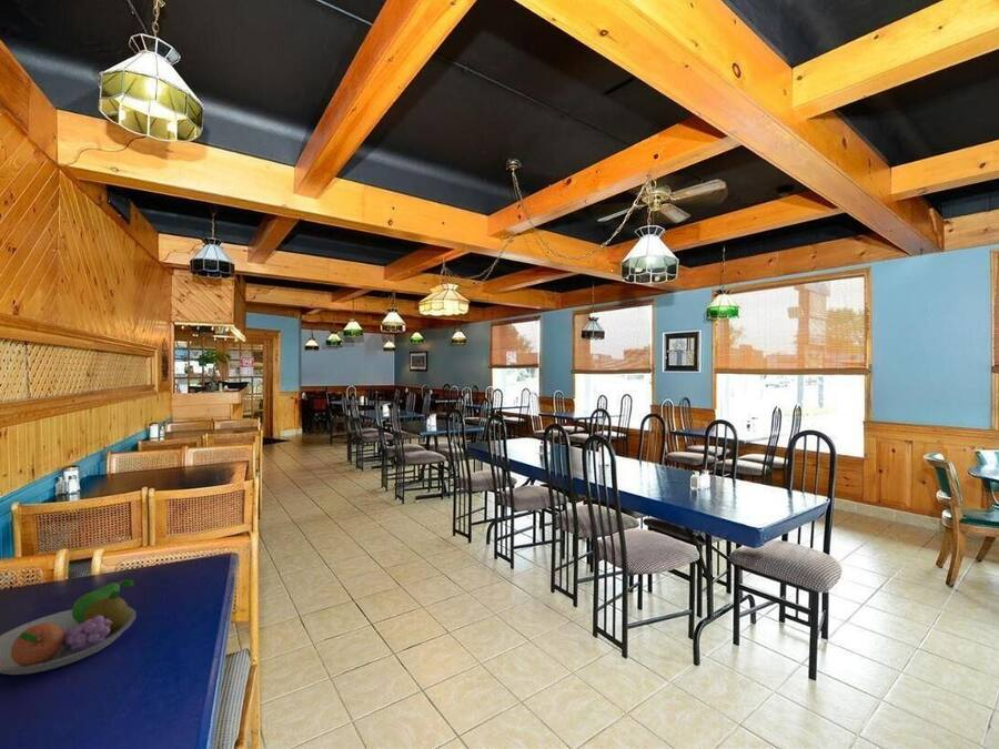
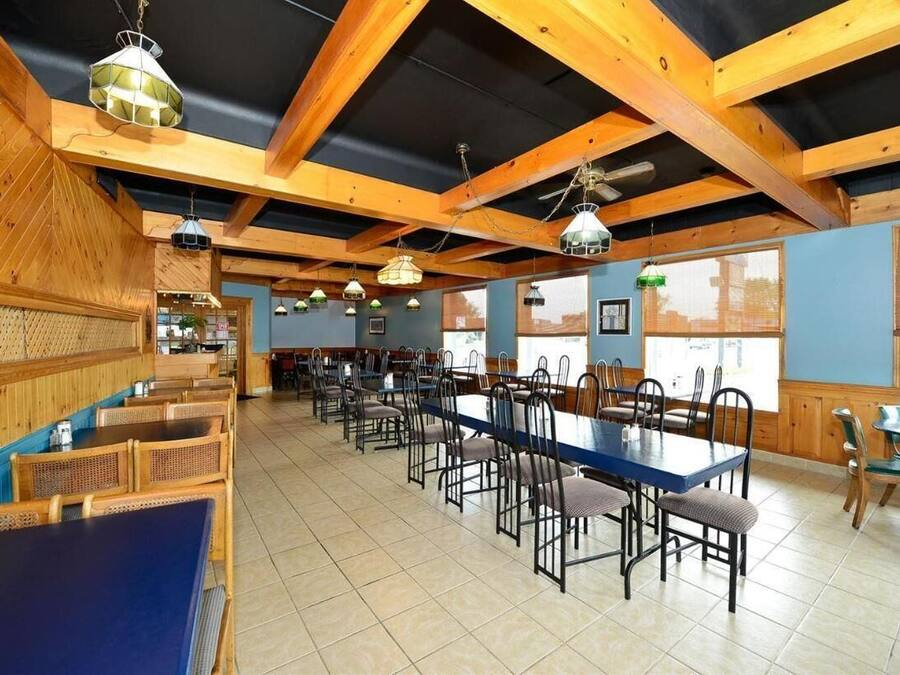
- fruit bowl [0,578,137,676]
